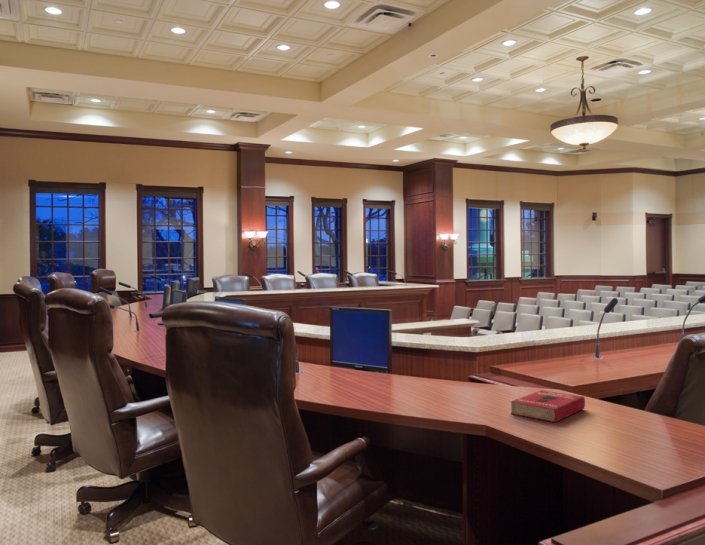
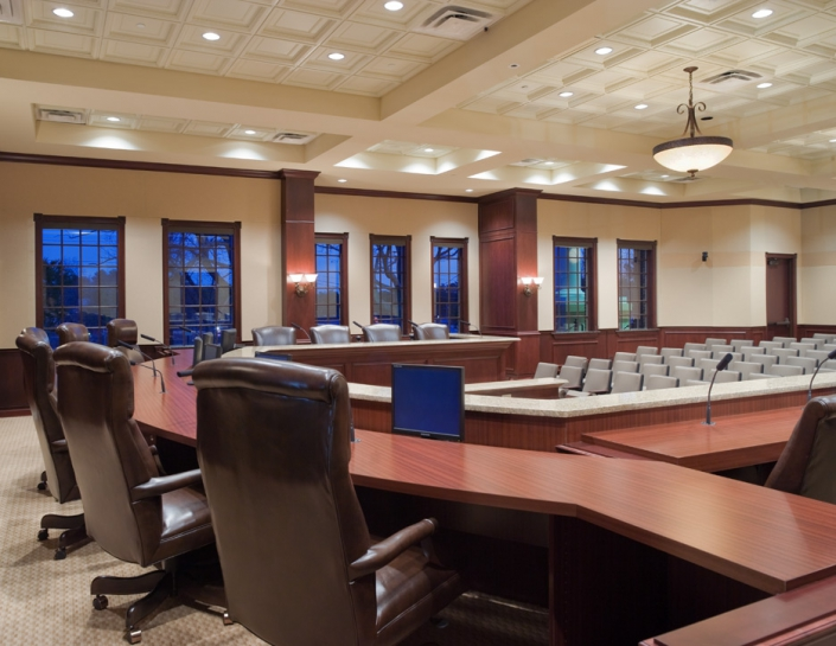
- book [510,389,586,423]
